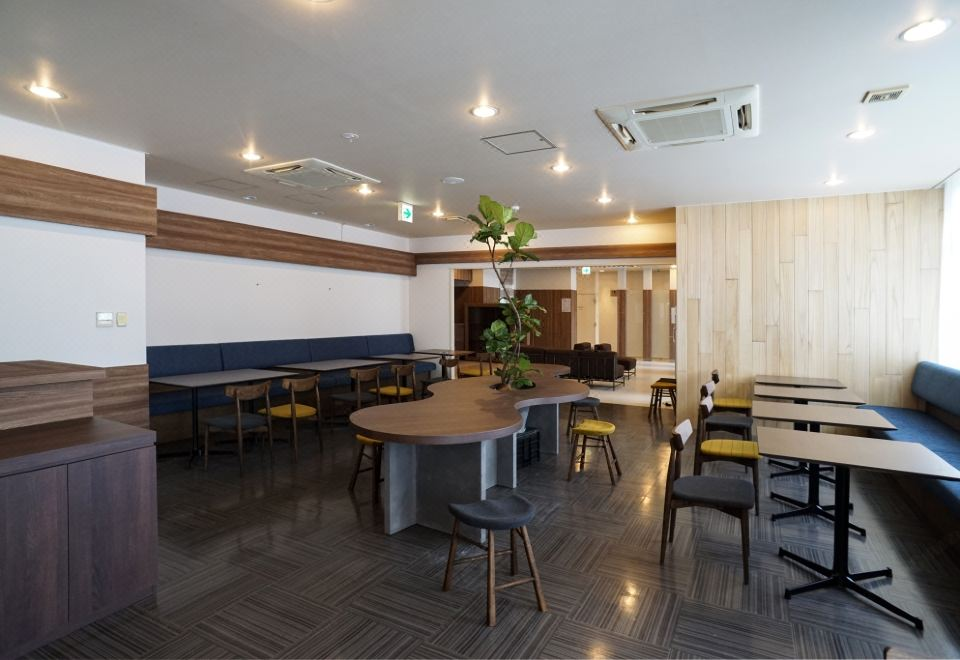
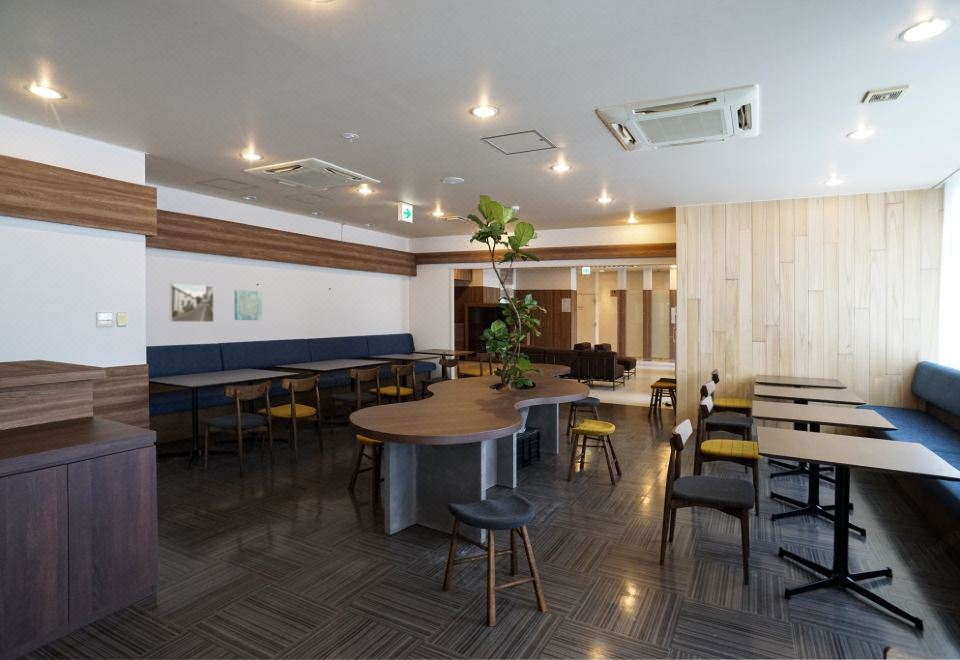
+ wall art [233,289,263,321]
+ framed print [168,282,215,323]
